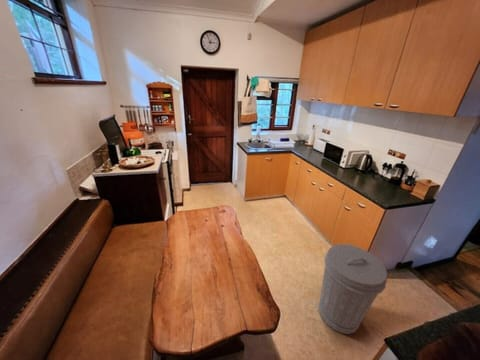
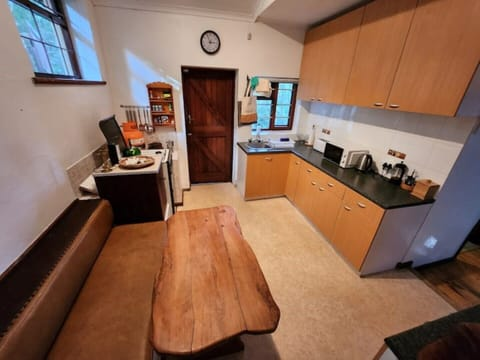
- trash can [317,243,388,335]
